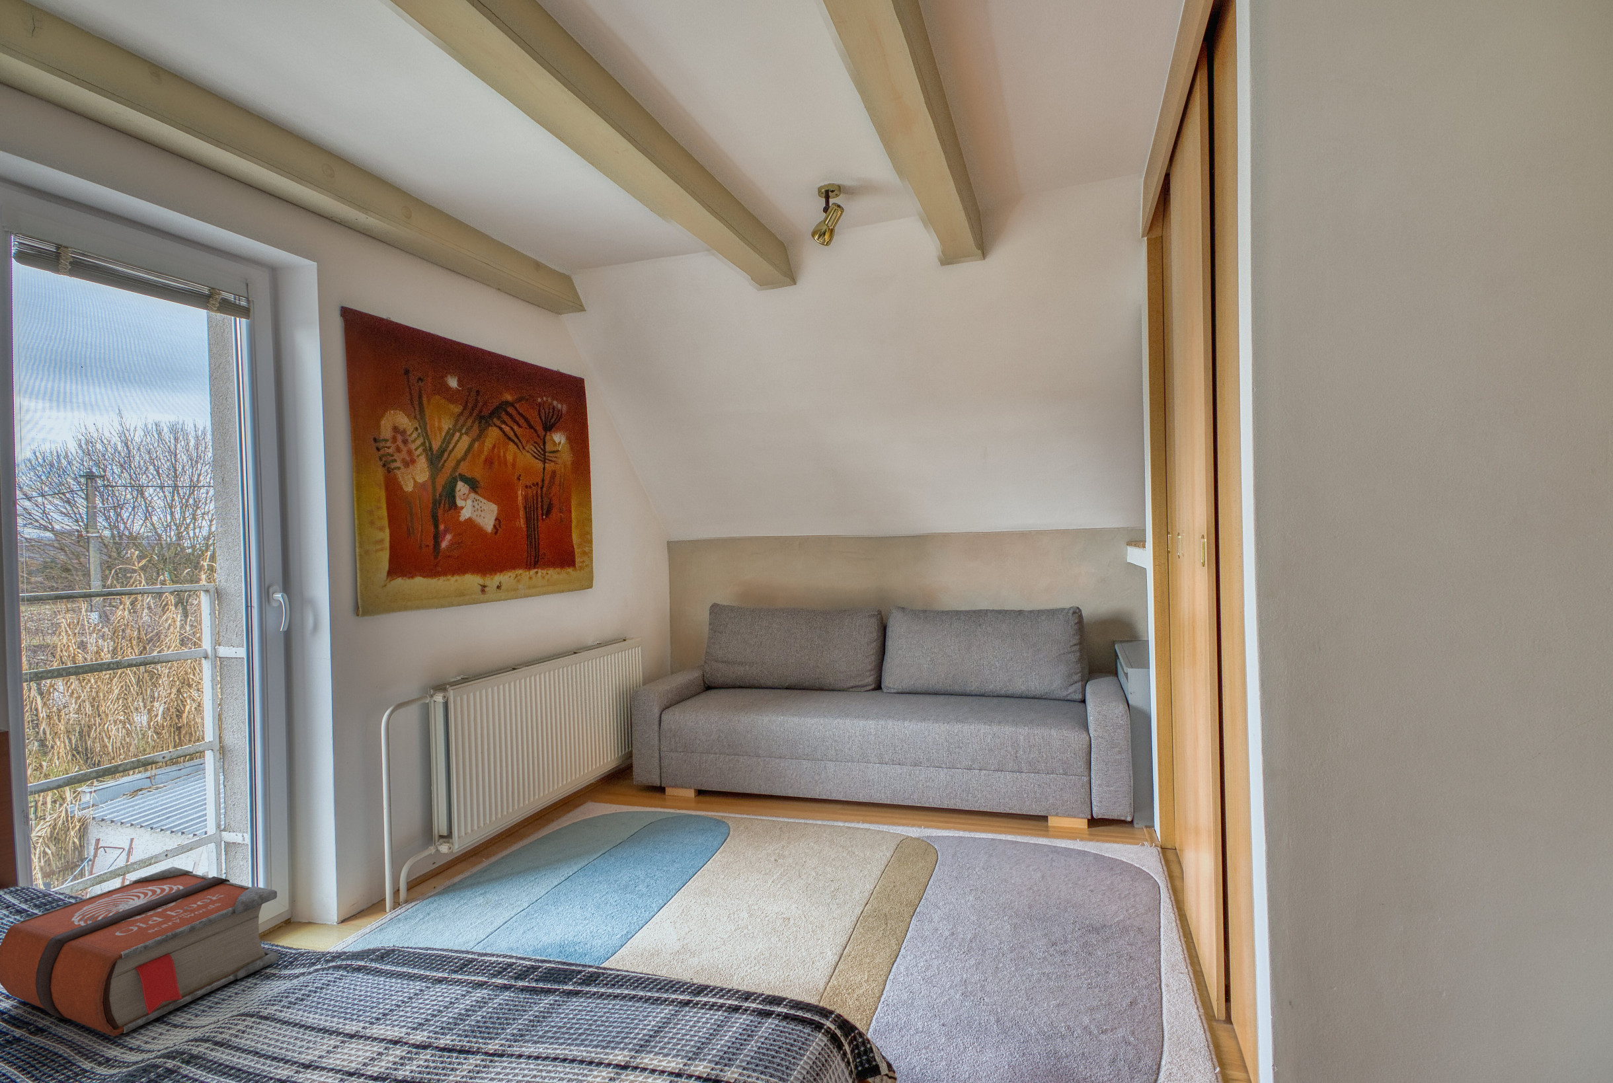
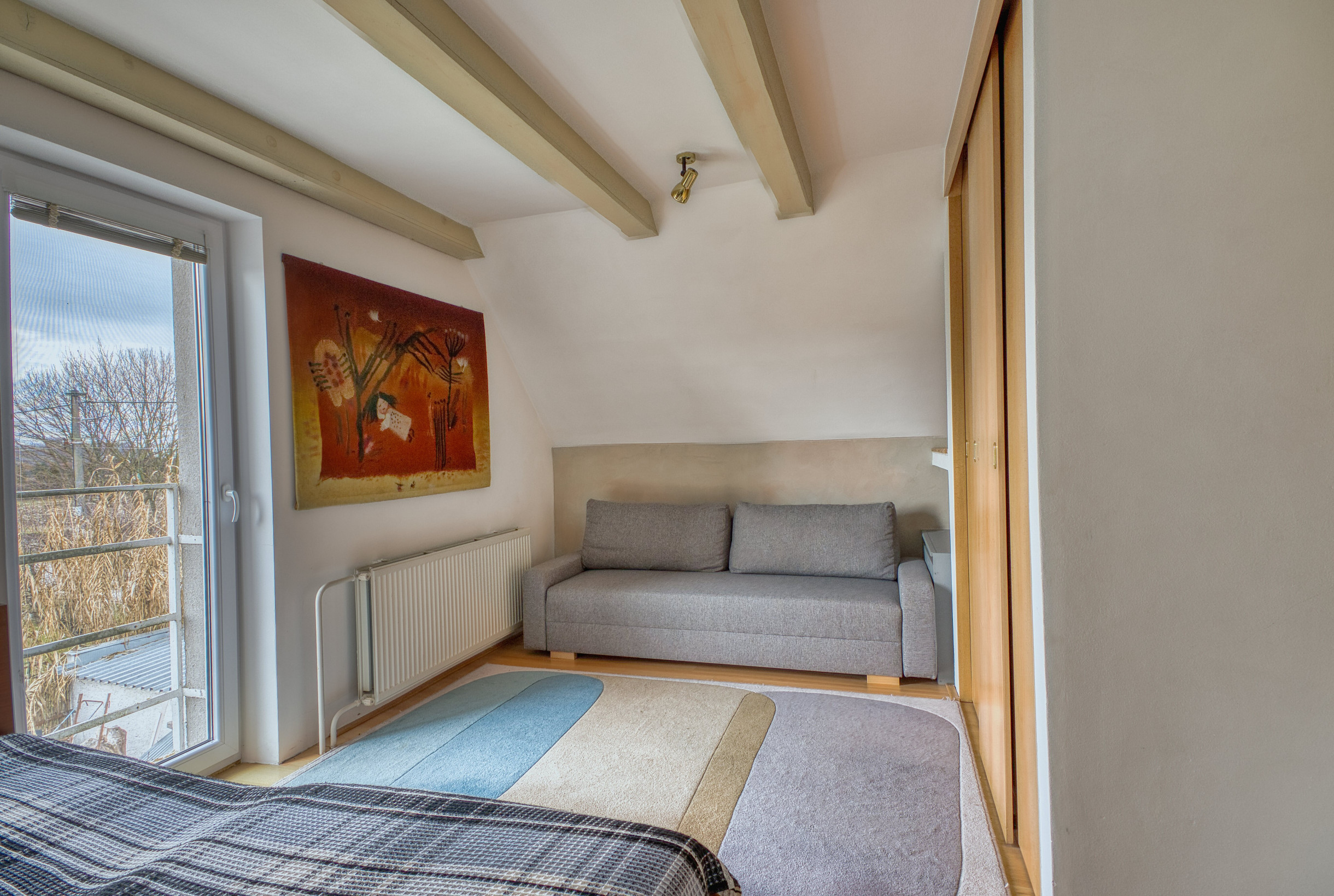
- bible [0,865,279,1037]
